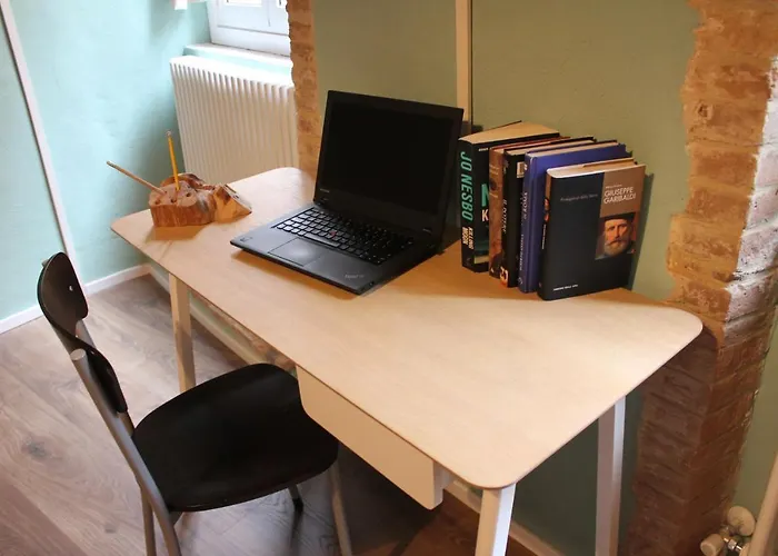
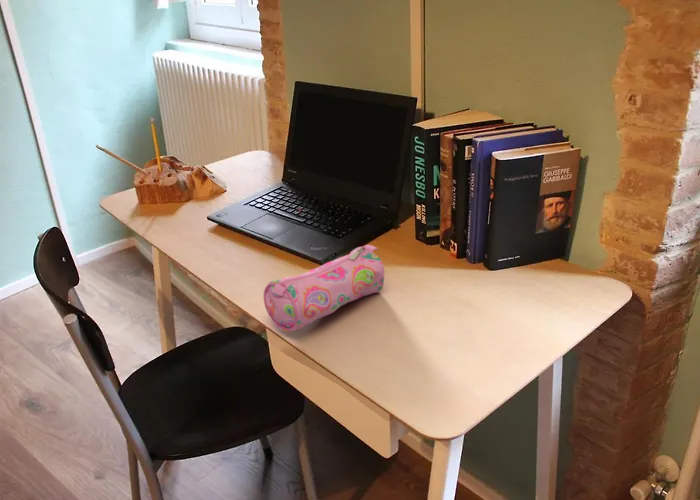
+ pencil case [263,244,385,333]
